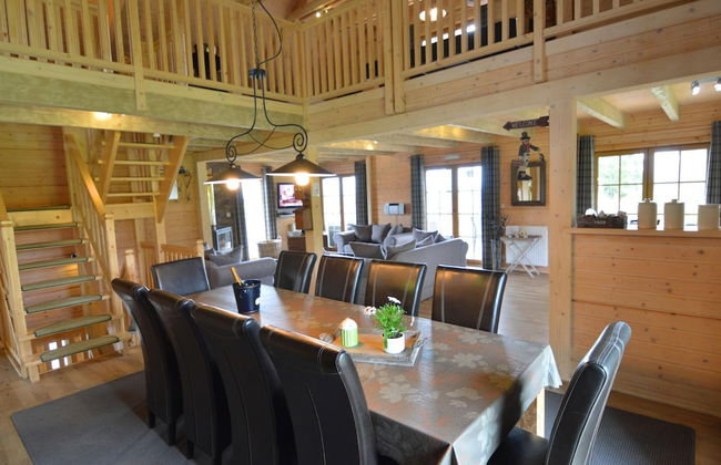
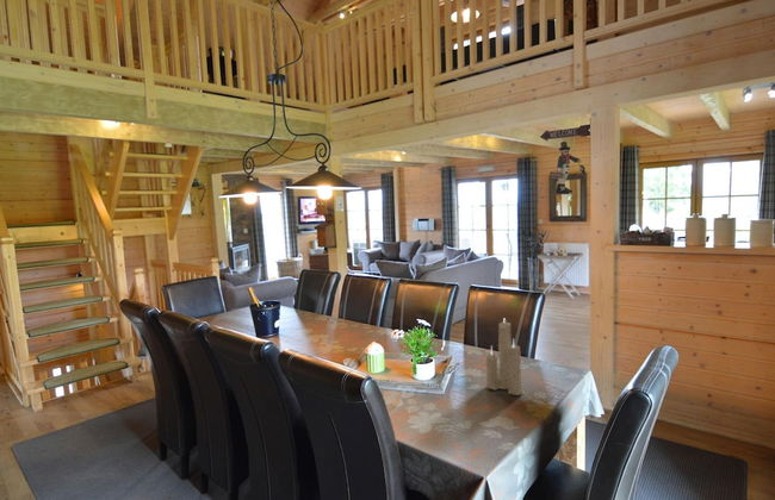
+ candle [484,319,525,396]
